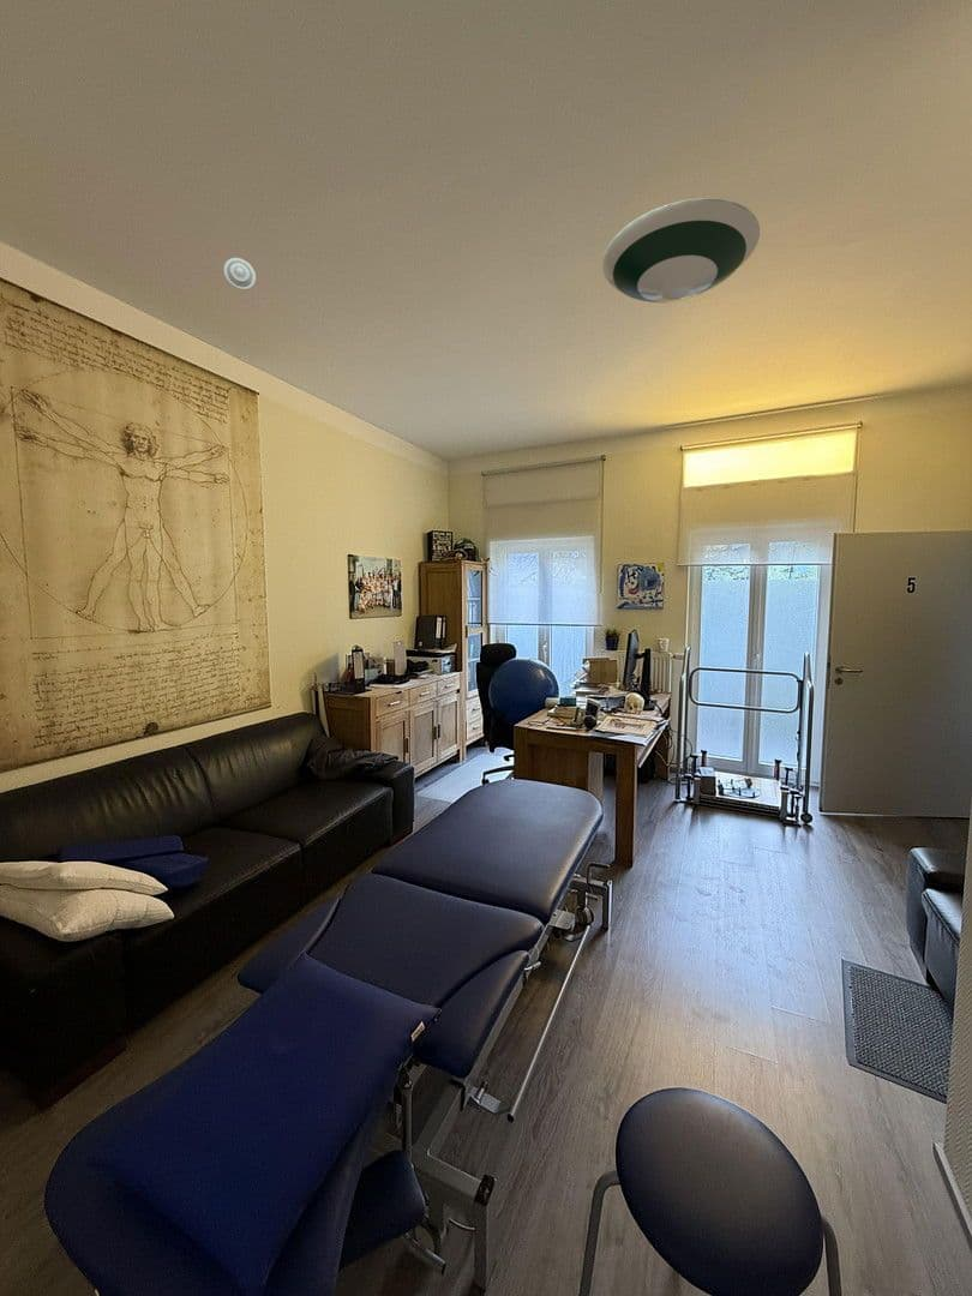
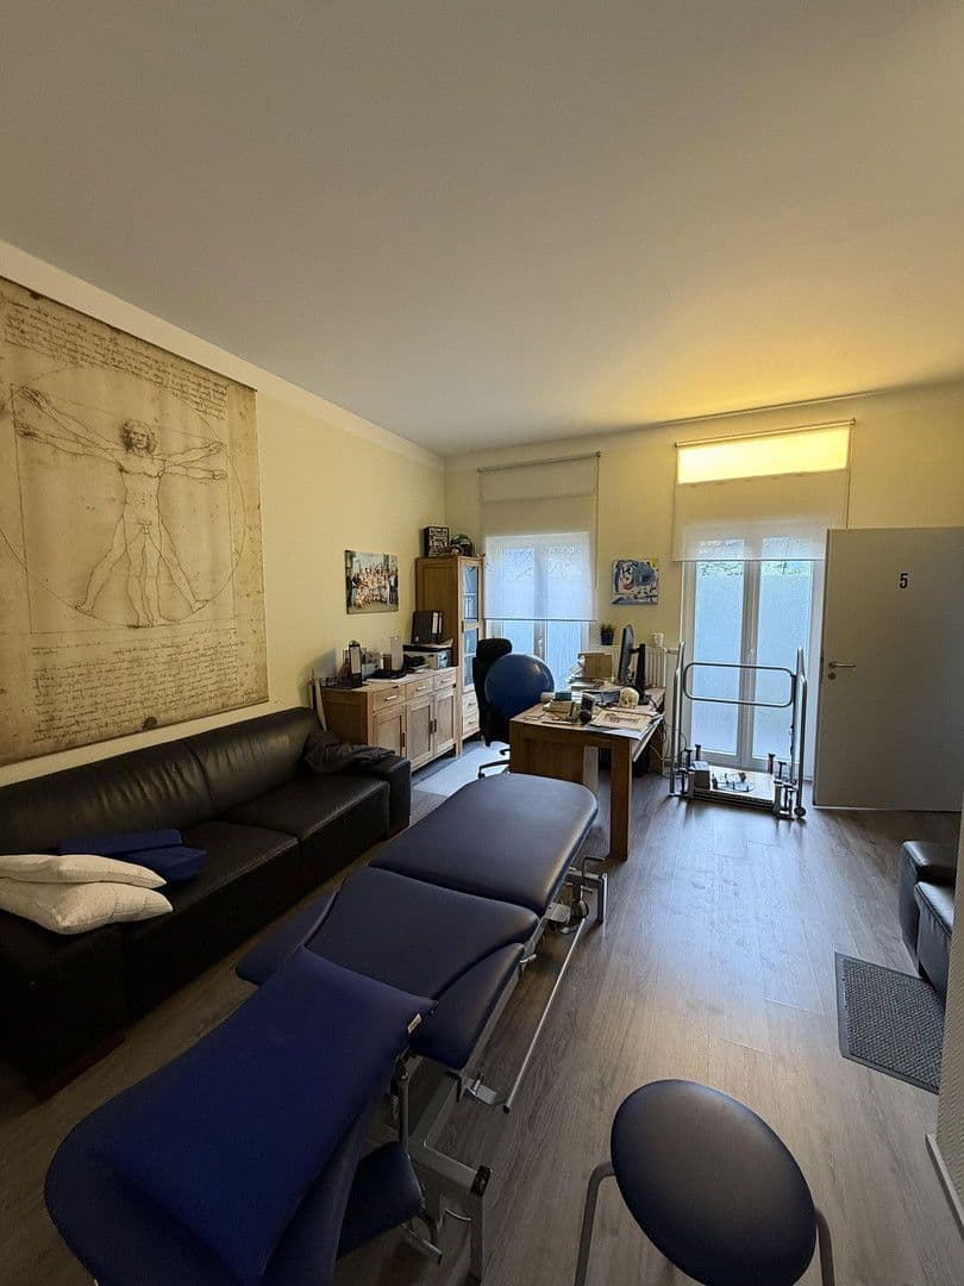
- smoke detector [223,257,257,290]
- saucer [601,197,761,304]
